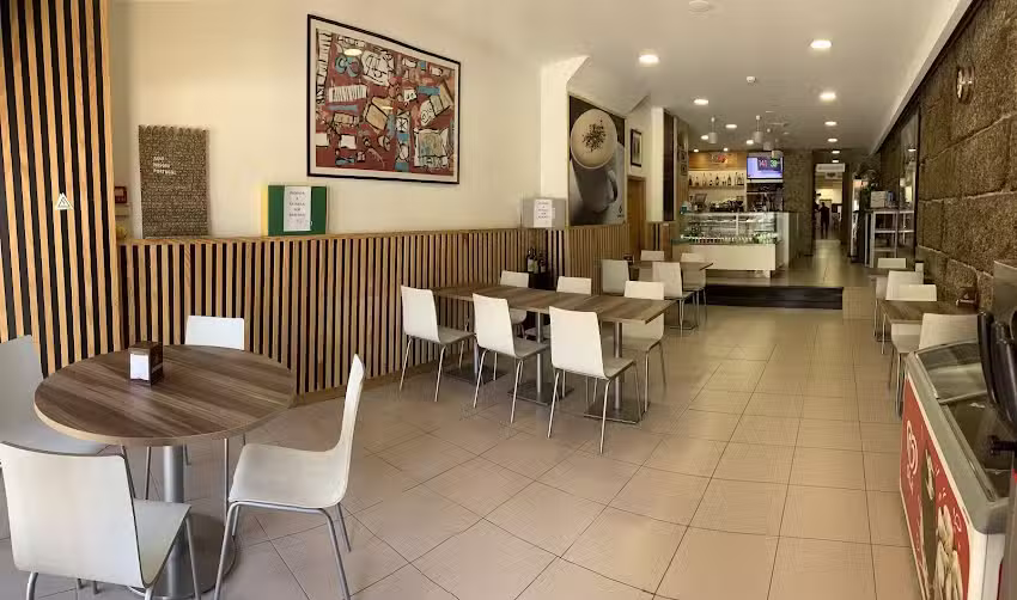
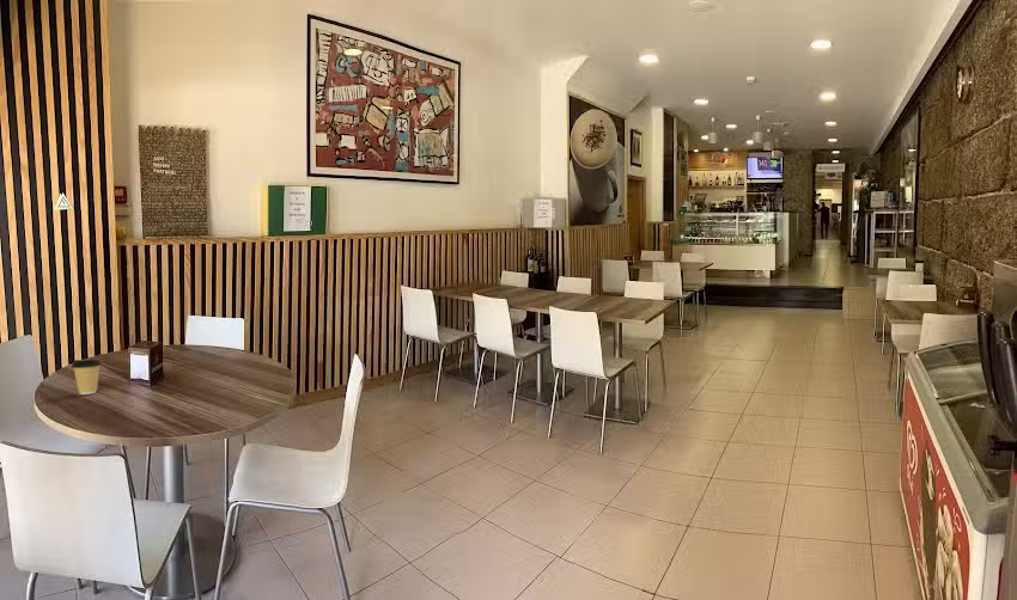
+ coffee cup [71,359,103,396]
